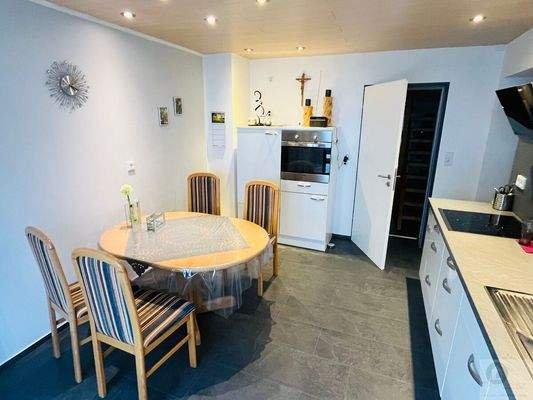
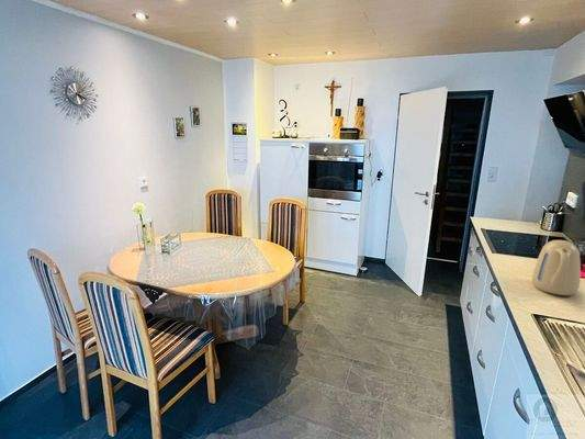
+ kettle [531,239,582,296]
